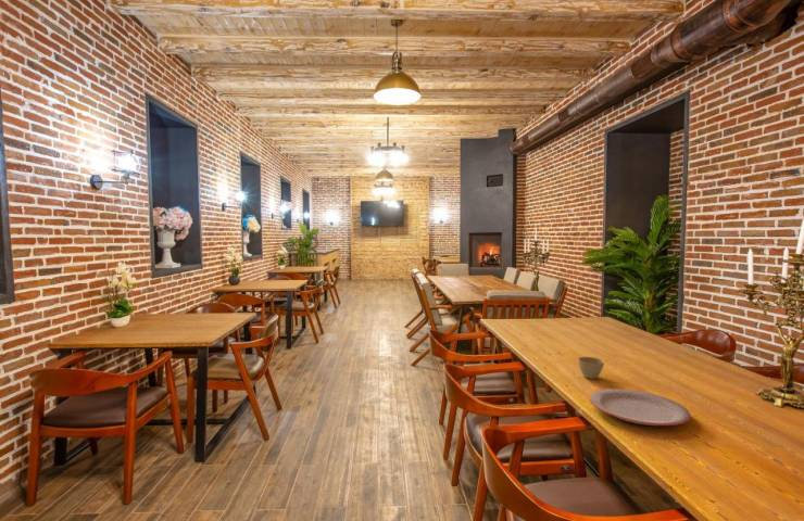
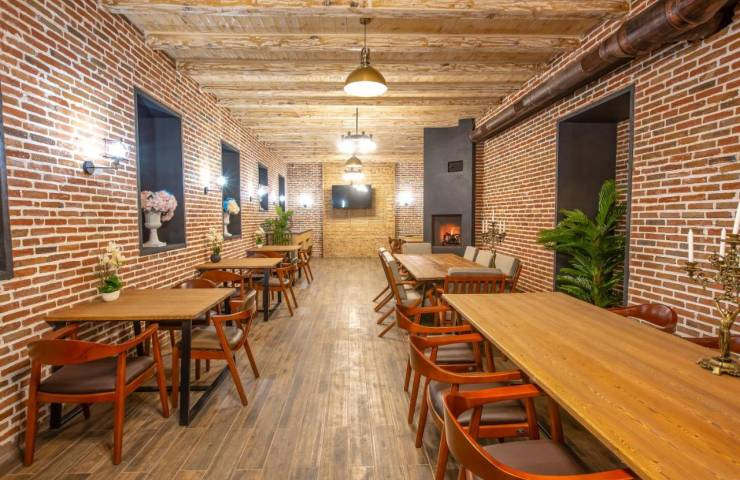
- plate [589,387,691,427]
- flower pot [577,356,605,380]
